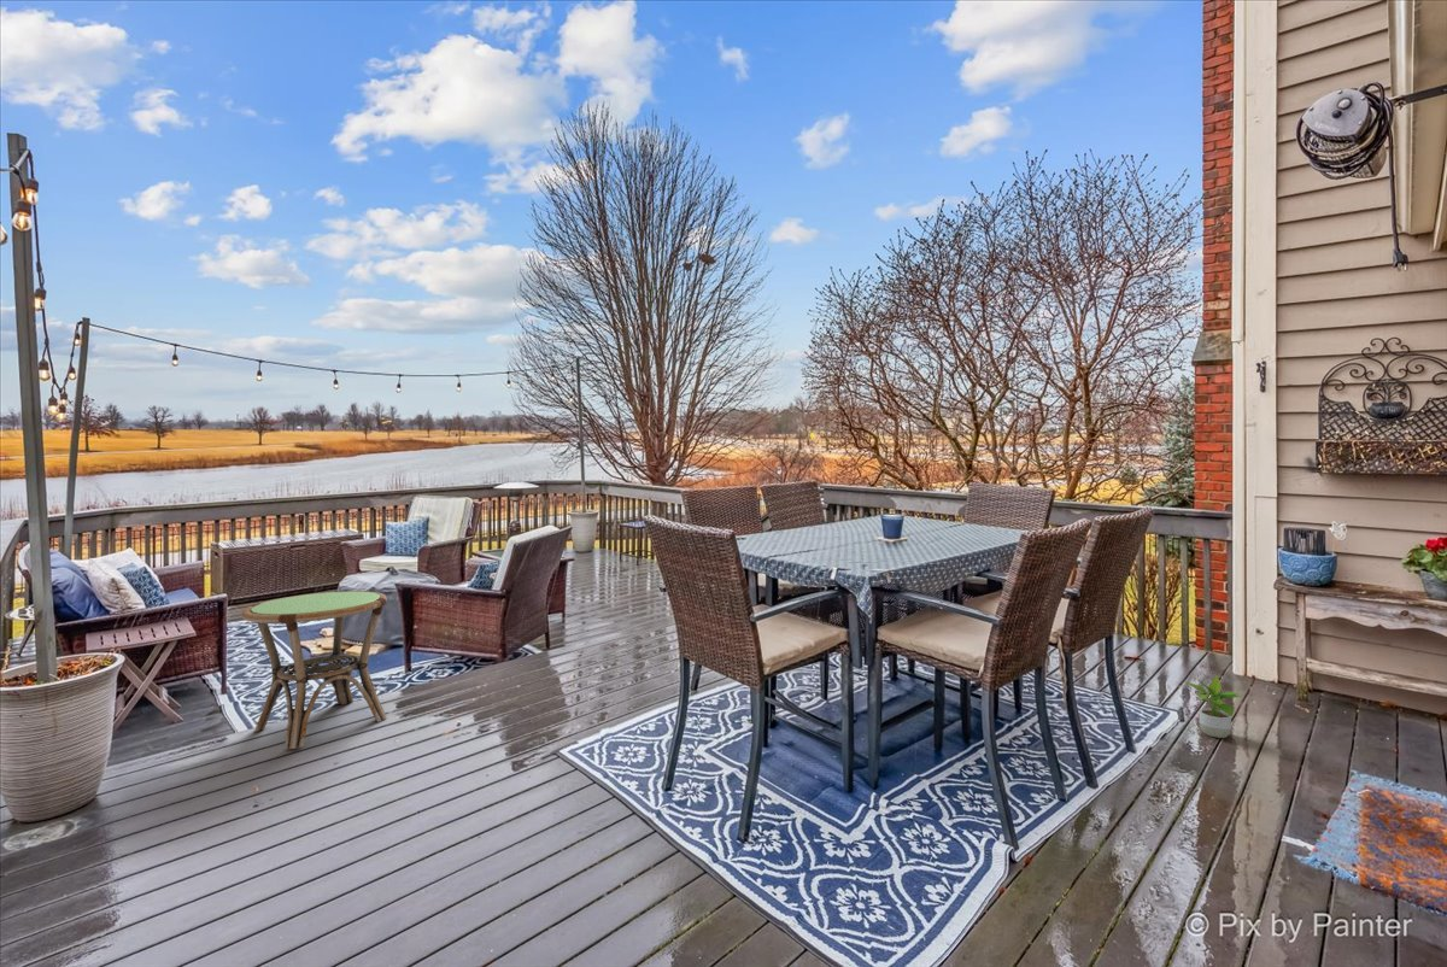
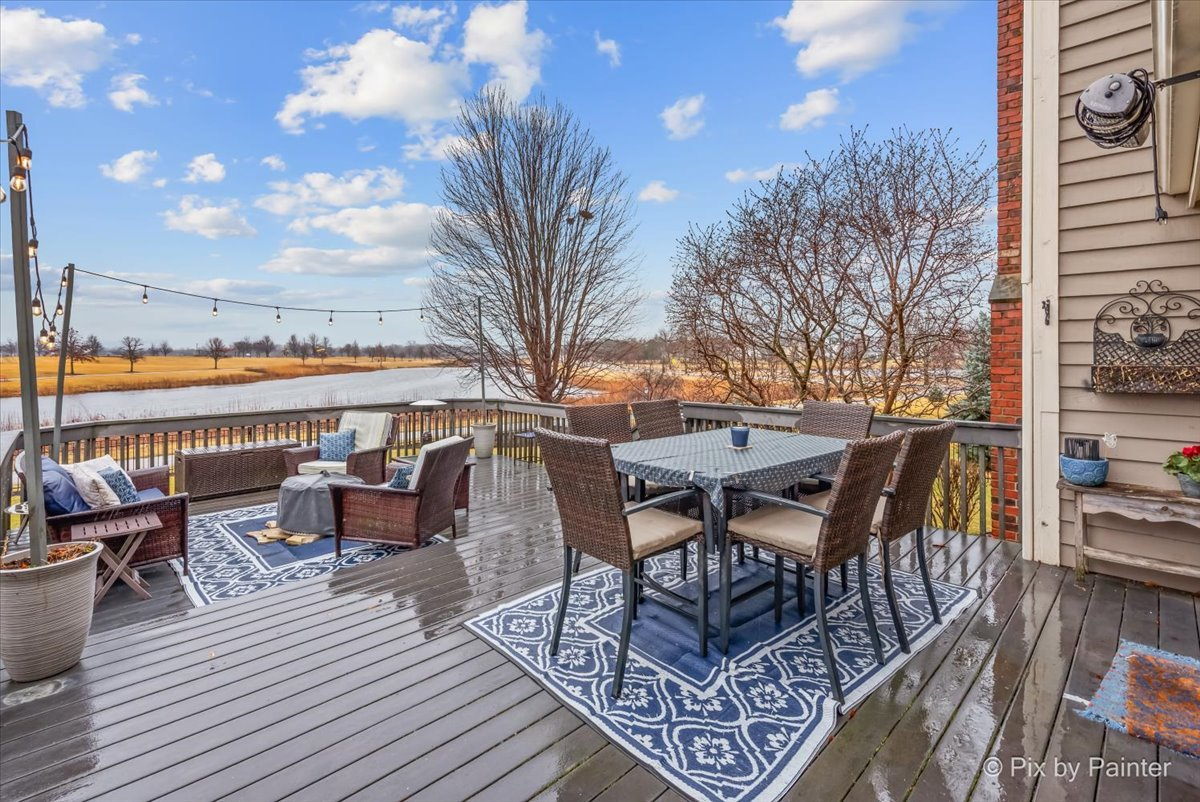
- potted plant [1183,674,1243,739]
- side table [240,590,388,750]
